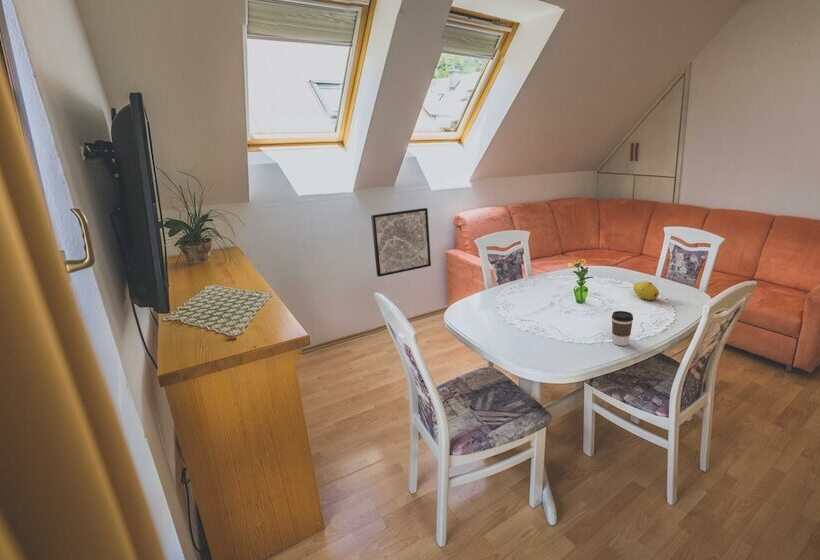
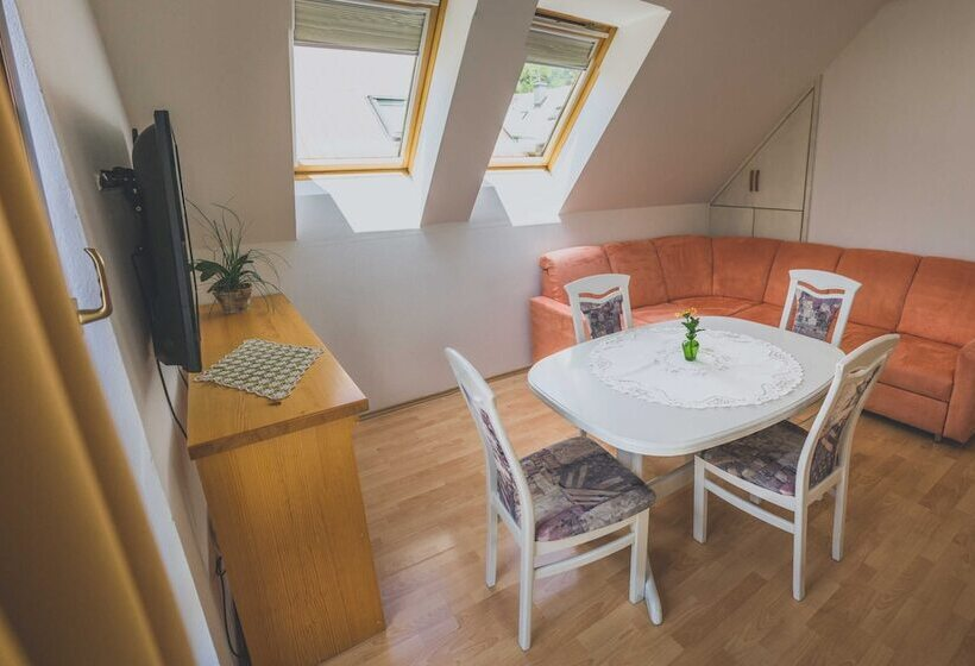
- fruit [632,280,660,301]
- coffee cup [611,310,634,347]
- wall art [370,207,432,278]
